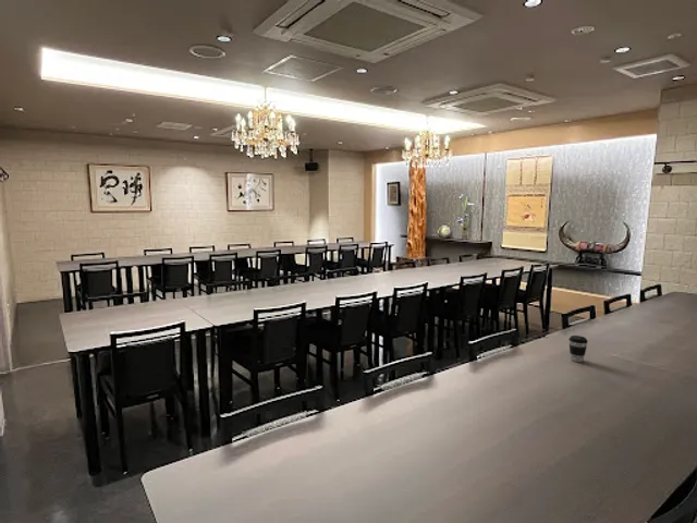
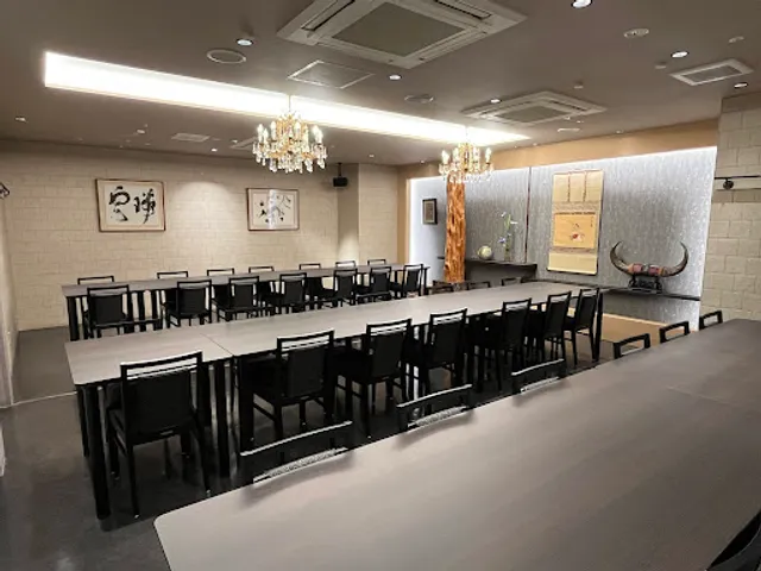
- coffee cup [567,335,589,363]
